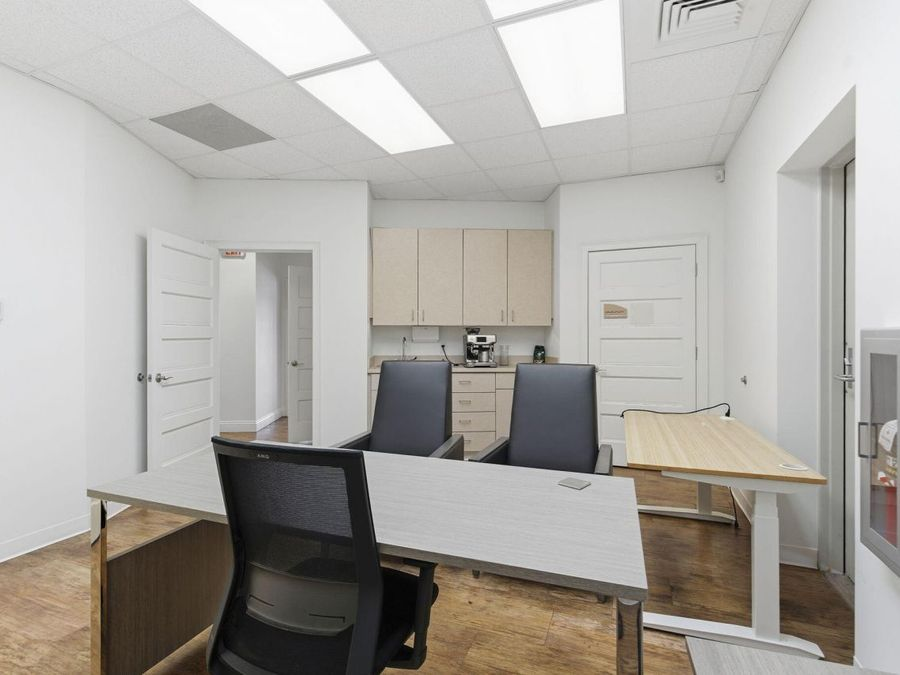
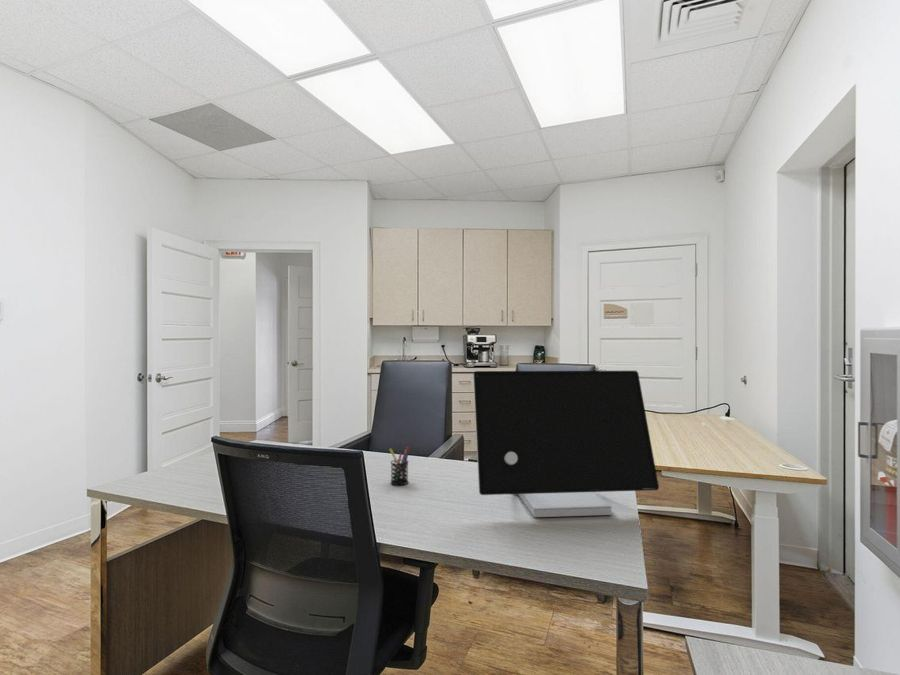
+ computer monitor [472,370,660,518]
+ pen holder [388,446,410,486]
